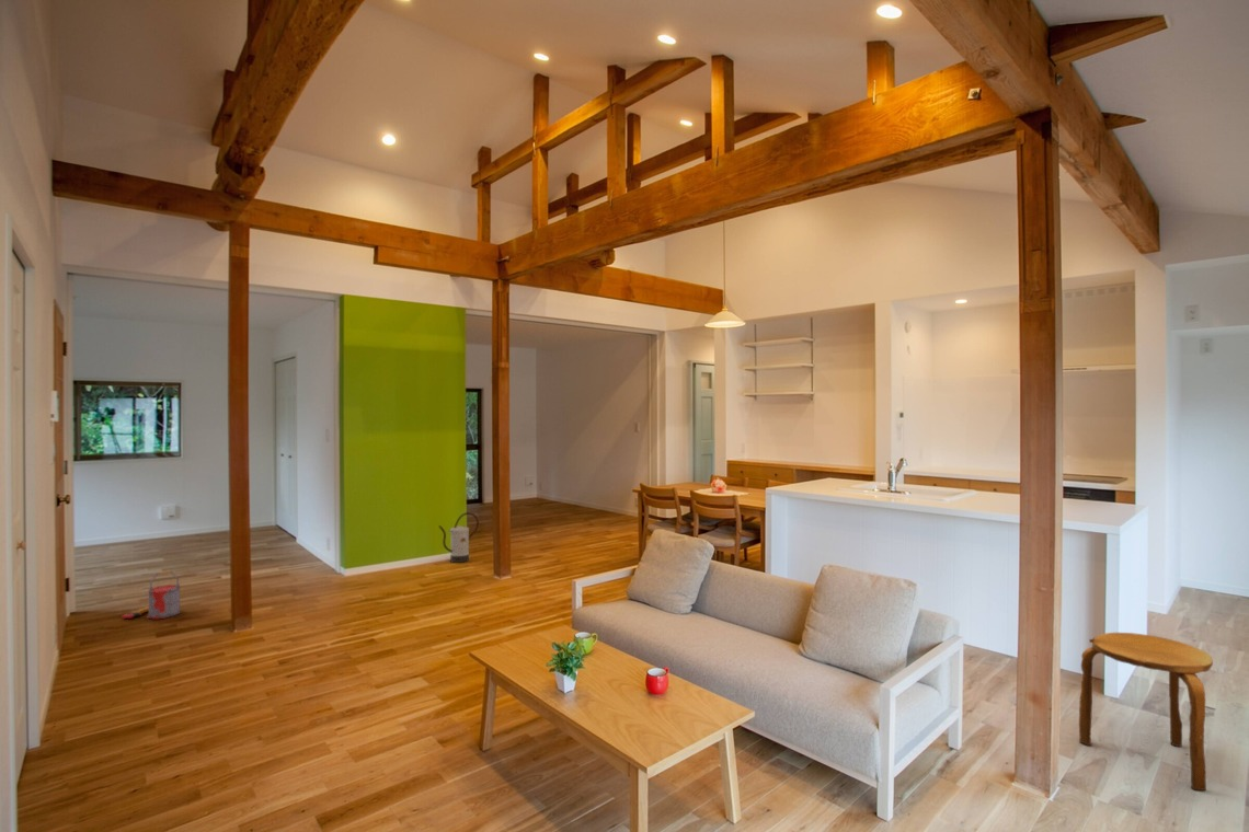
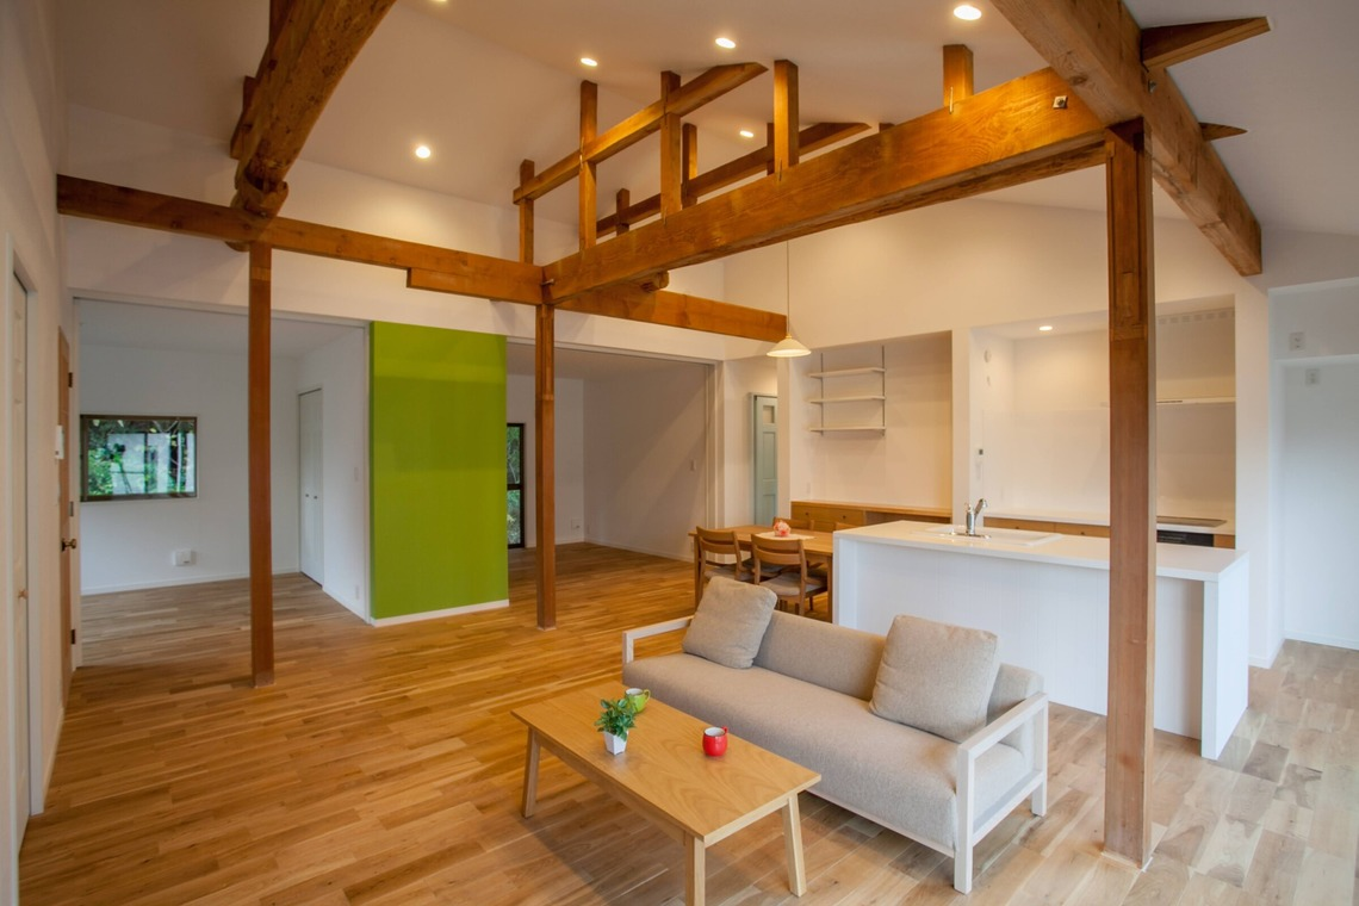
- stool [1078,632,1214,791]
- watering can [437,511,480,564]
- bucket [121,569,181,621]
